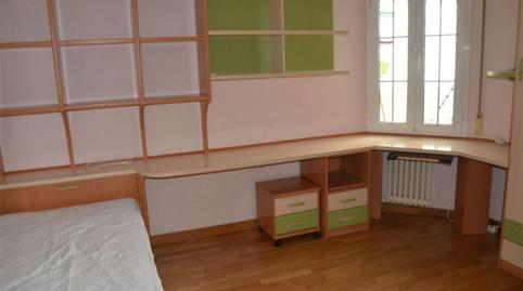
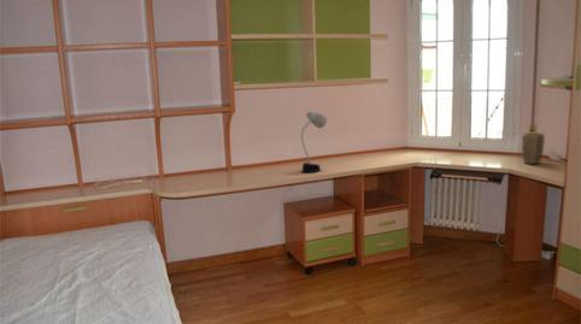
+ plant pot [521,131,546,165]
+ desk lamp [300,111,328,173]
